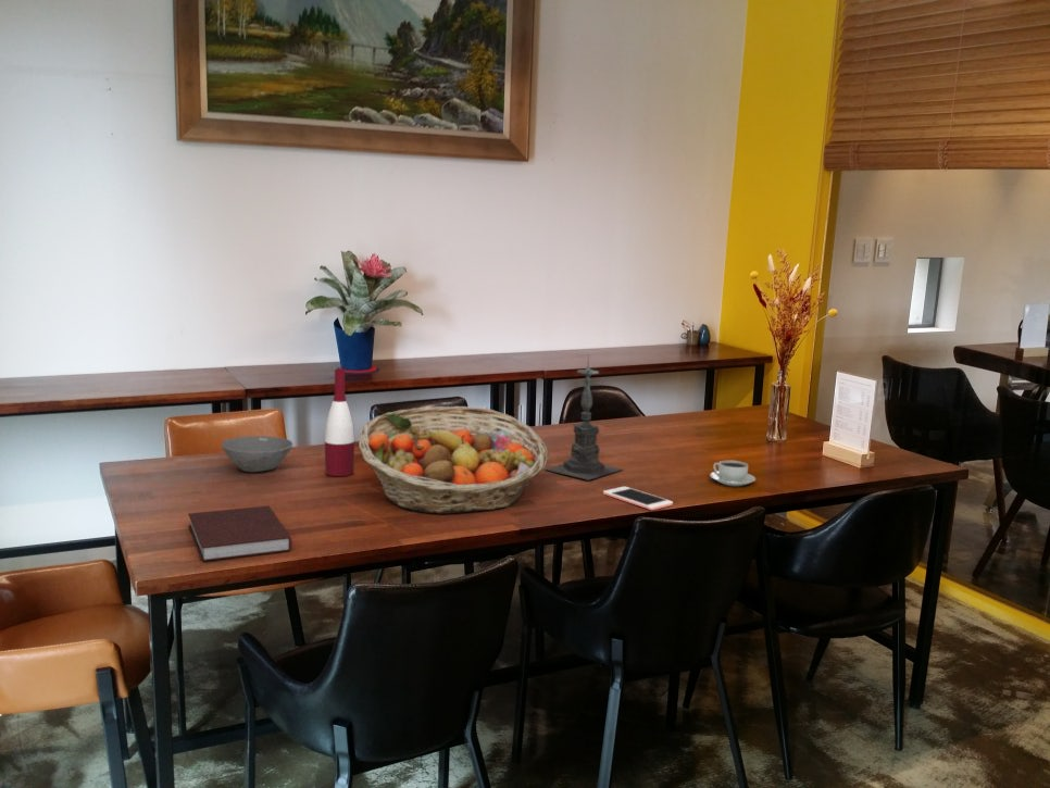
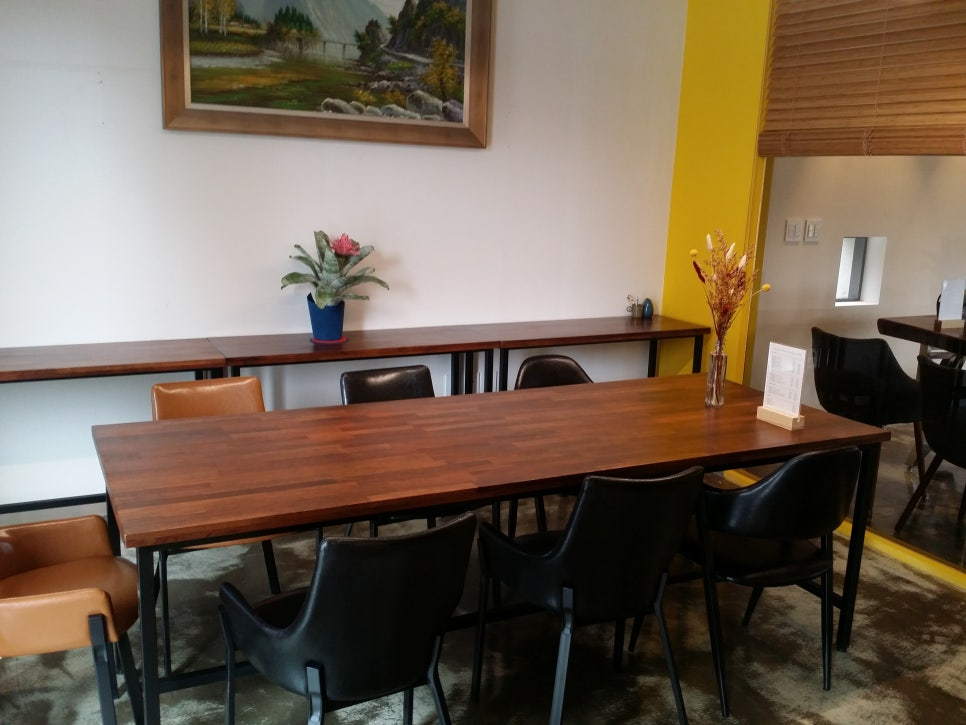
- fruit basket [358,405,549,515]
- alcohol [324,368,355,477]
- notebook [187,504,293,562]
- candle holder [545,352,624,481]
- cell phone [602,486,674,511]
- bowl [221,435,293,473]
- coffee cup [709,460,757,487]
